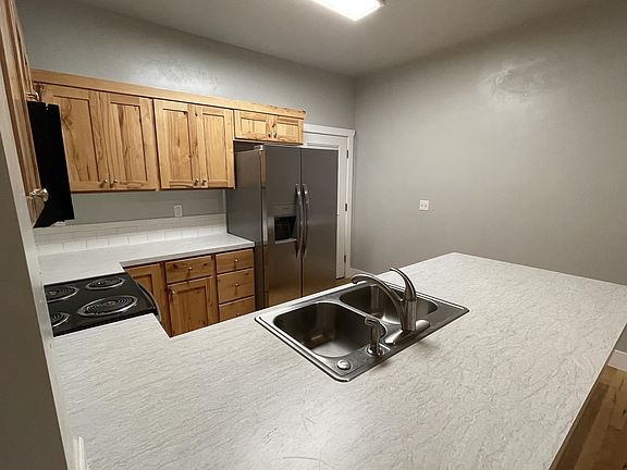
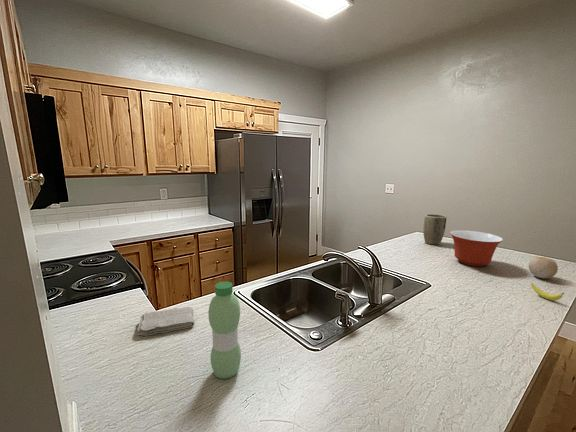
+ plant pot [422,213,447,246]
+ banana [530,282,565,301]
+ fruit [528,256,559,279]
+ mixing bowl [449,229,504,267]
+ water bottle [207,281,242,380]
+ washcloth [136,306,195,337]
